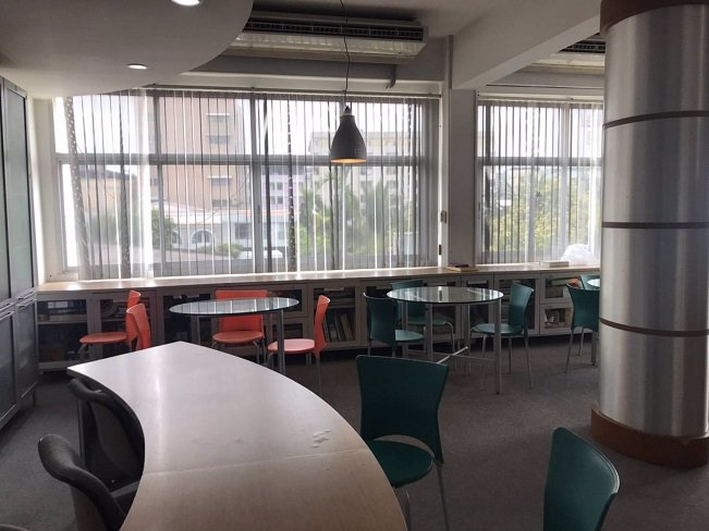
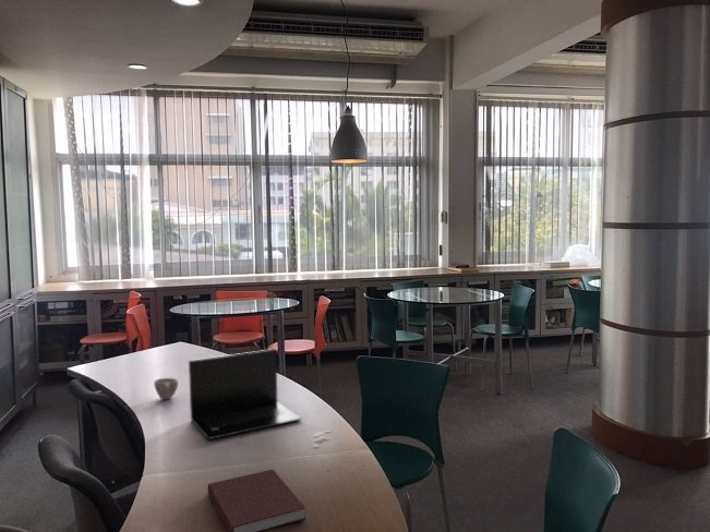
+ cup [153,377,179,400]
+ notebook [206,469,306,532]
+ laptop [188,348,302,440]
